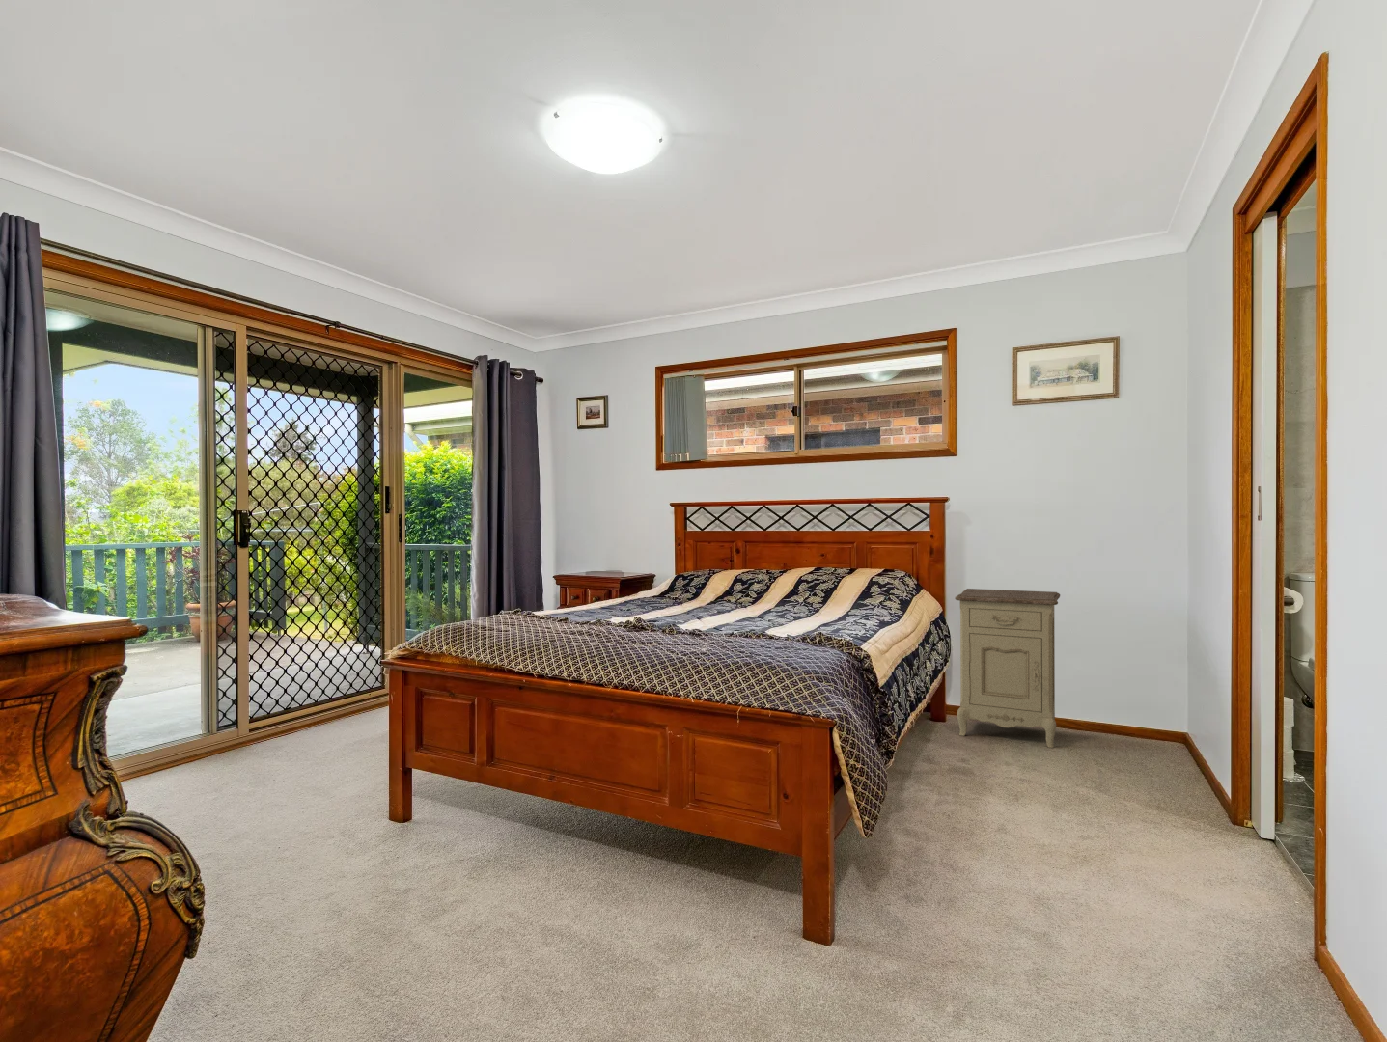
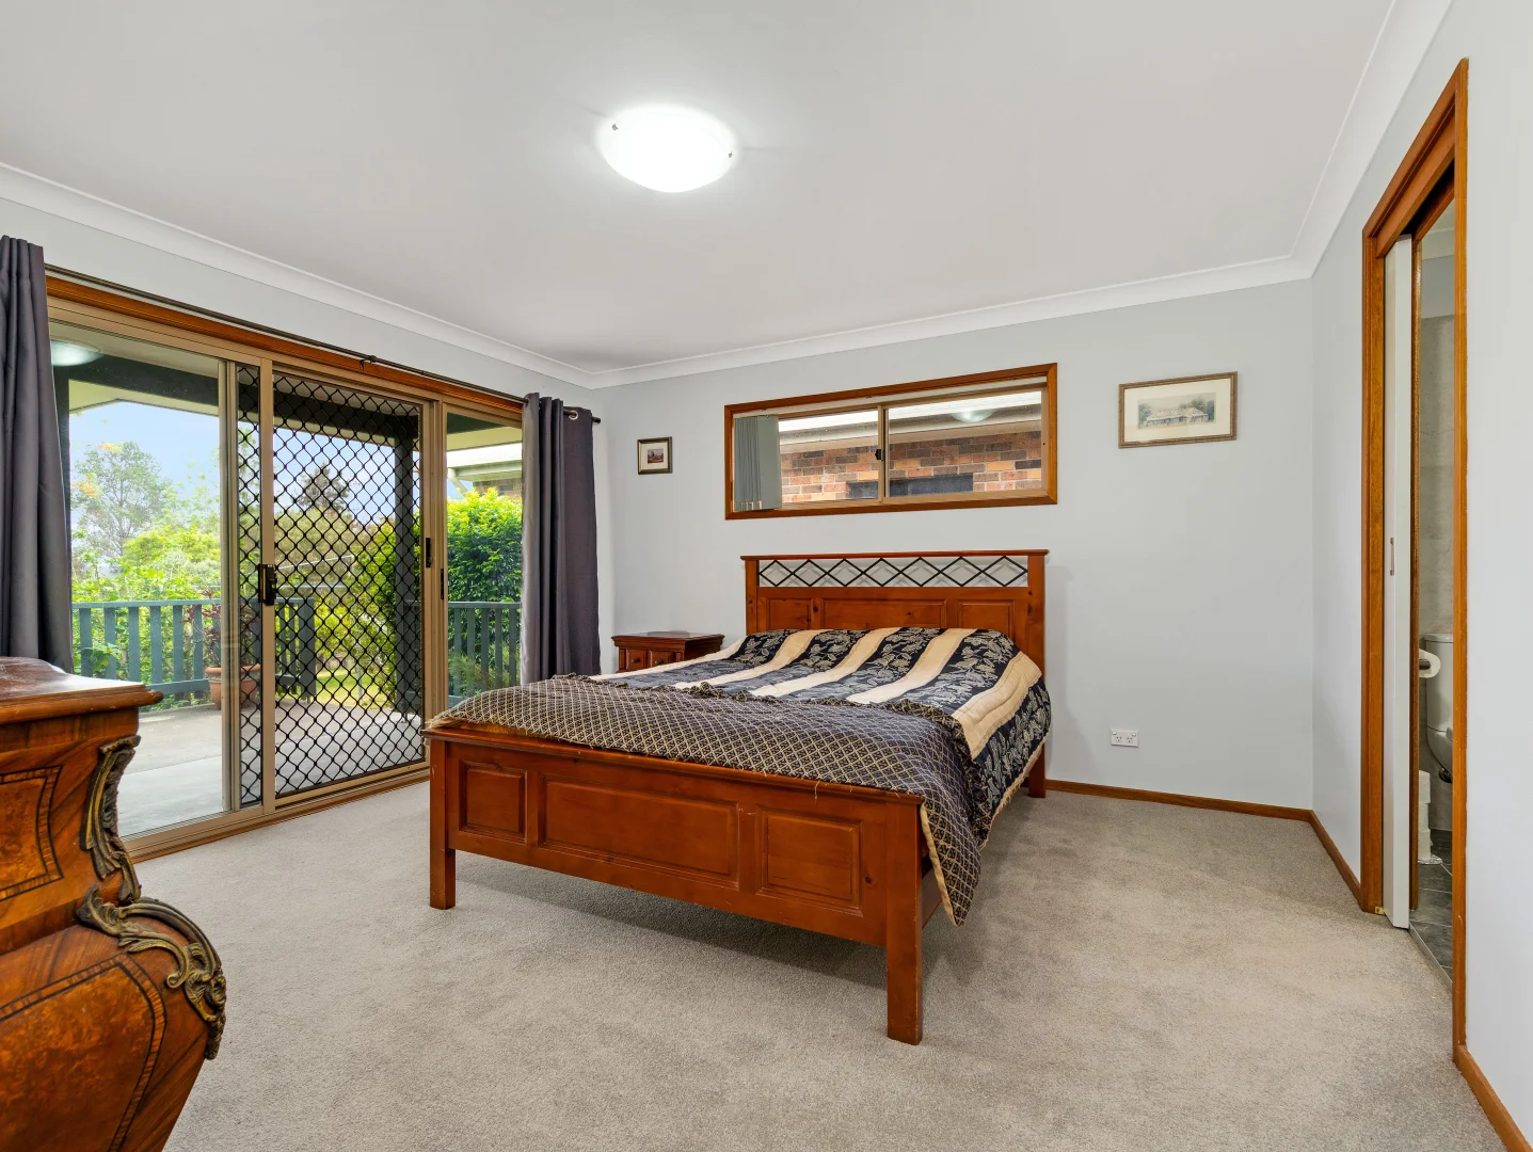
- nightstand [955,588,1061,749]
